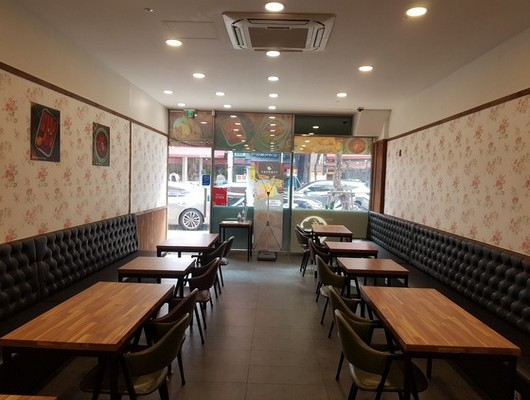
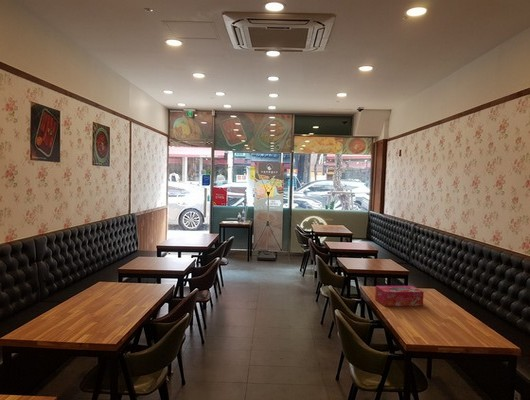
+ tissue box [374,285,425,307]
